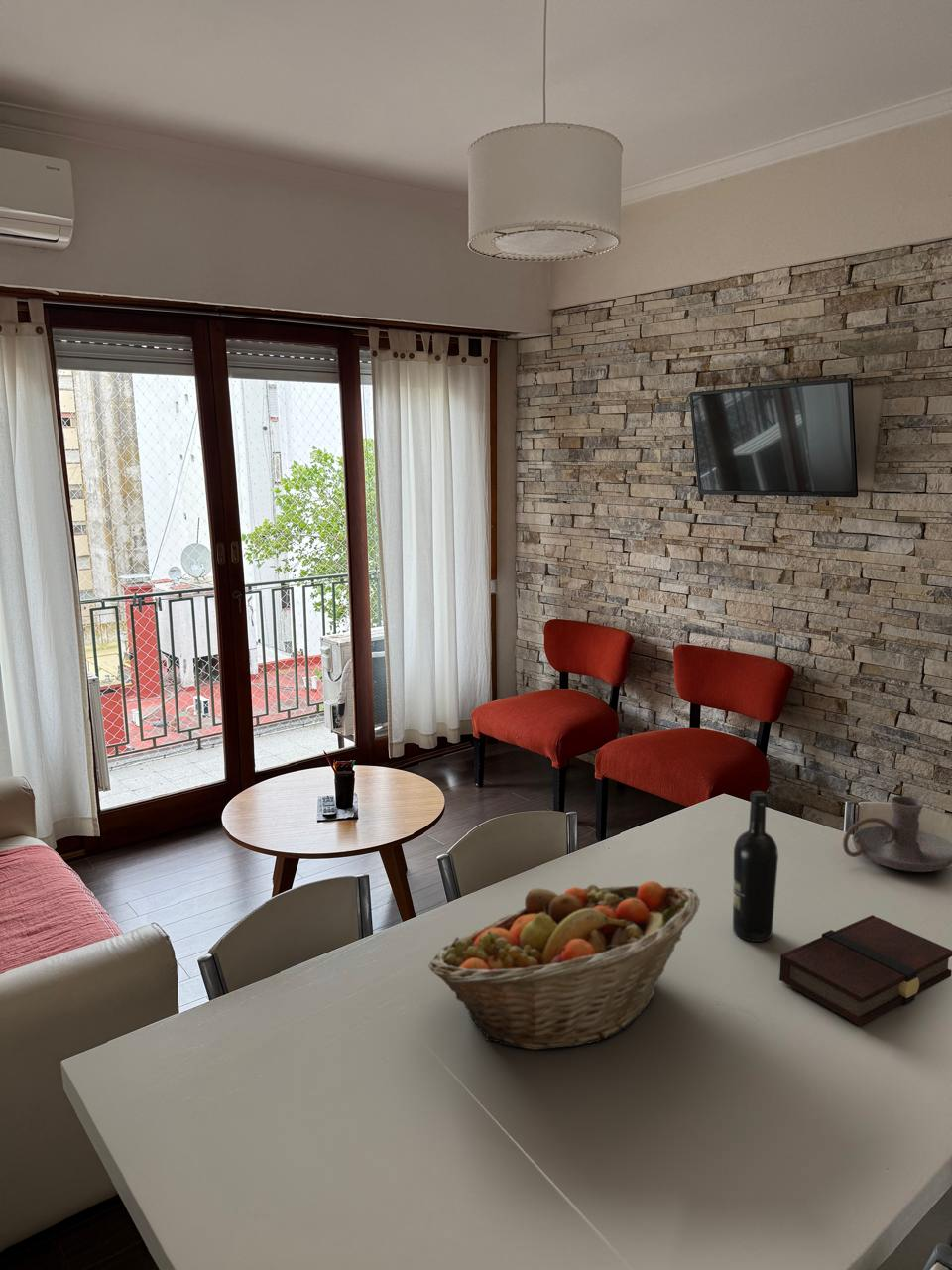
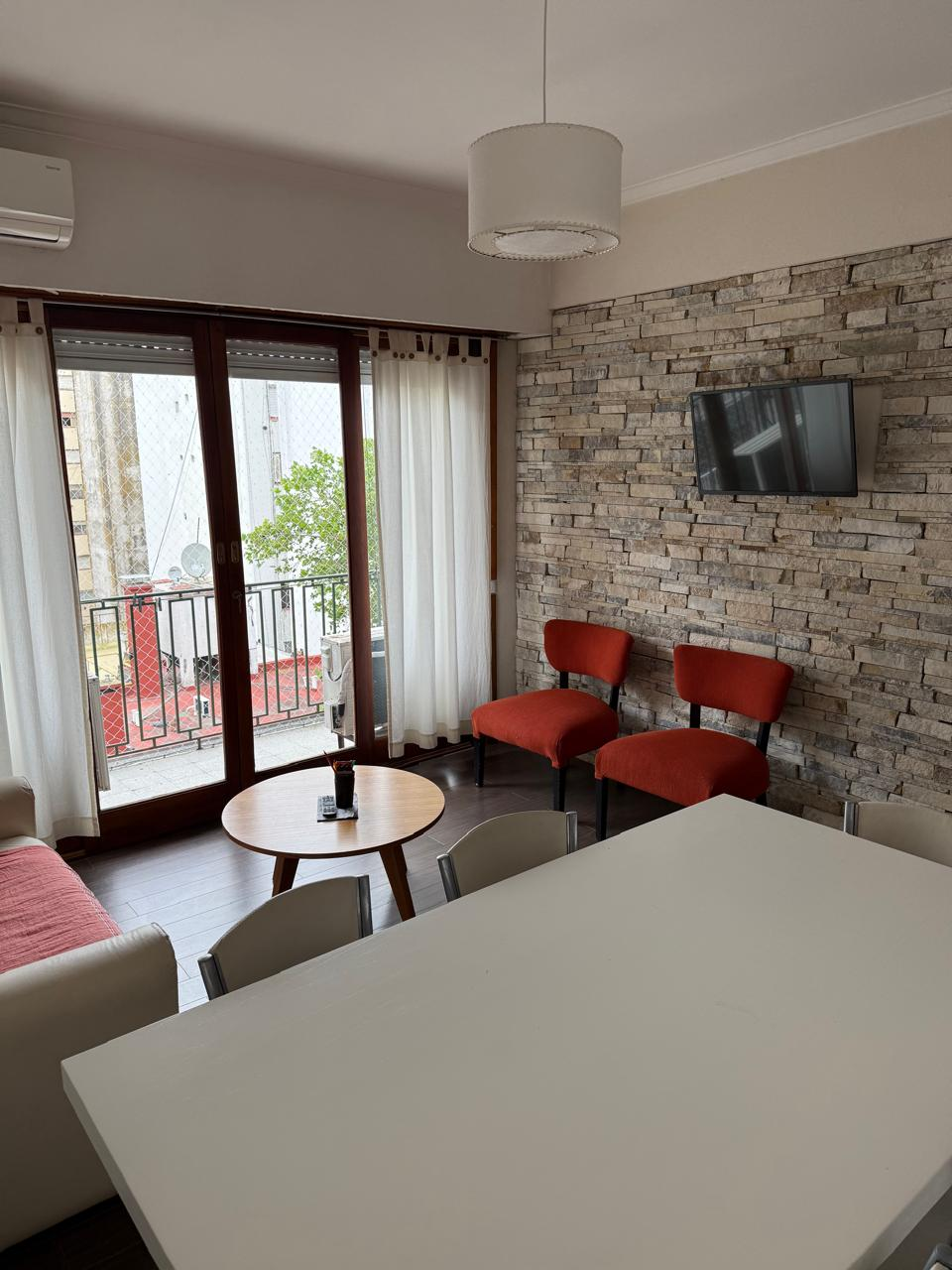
- book [778,914,952,1027]
- fruit basket [427,880,701,1051]
- candle holder [842,795,952,873]
- wine bottle [732,790,779,943]
